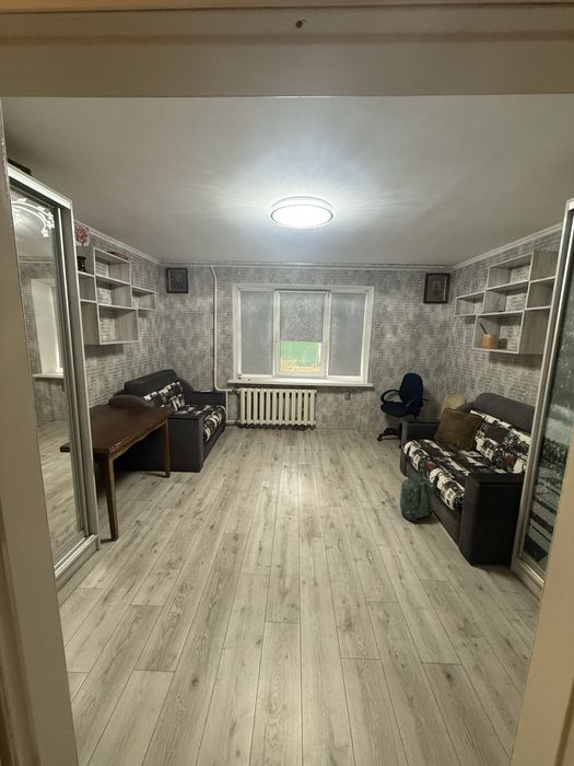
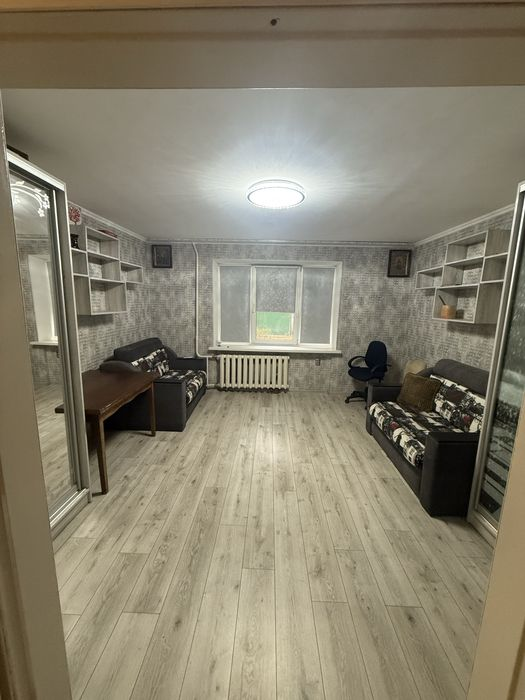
- backpack [378,473,435,526]
